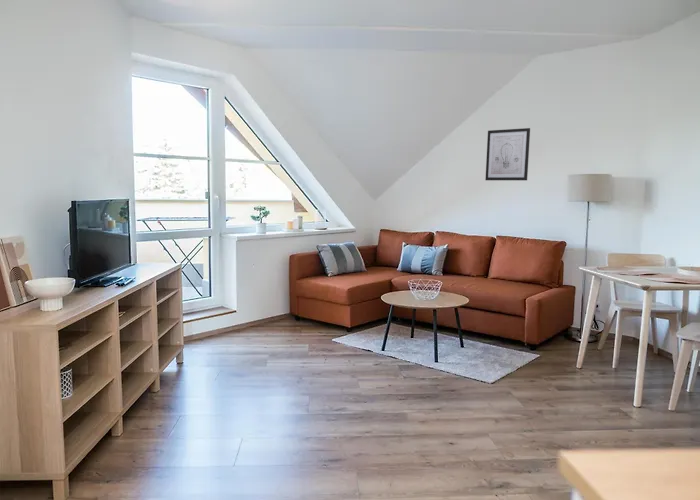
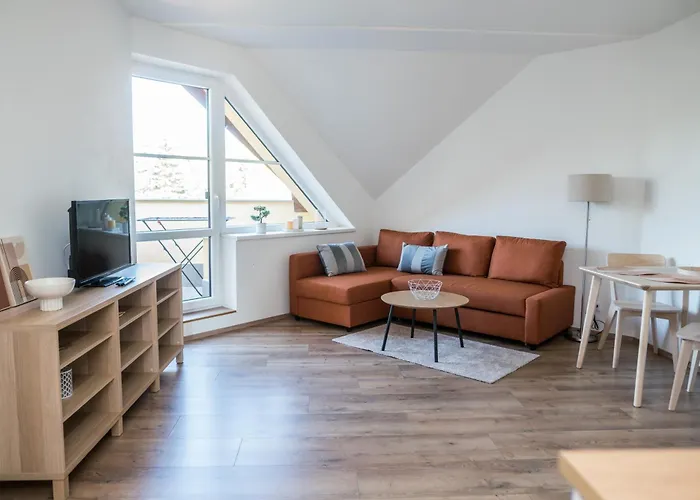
- wall art [485,127,531,181]
